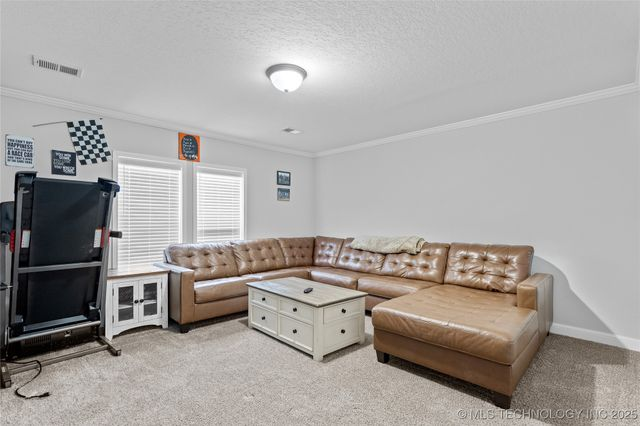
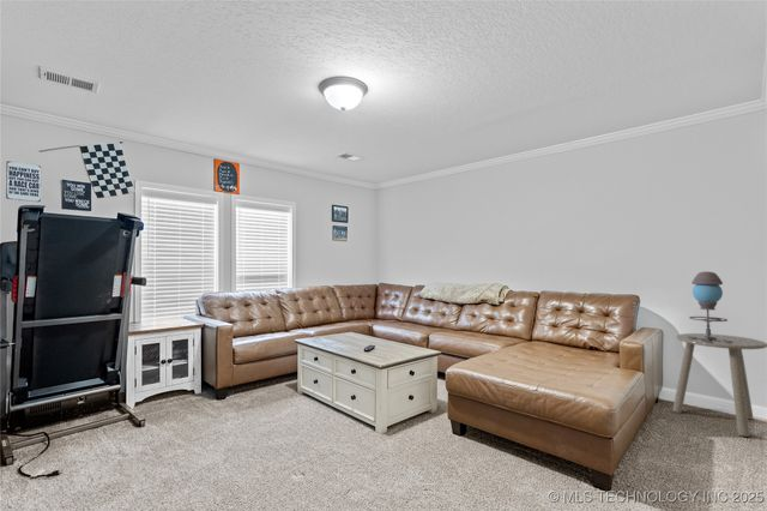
+ side table [671,332,767,438]
+ table lamp [686,270,733,343]
